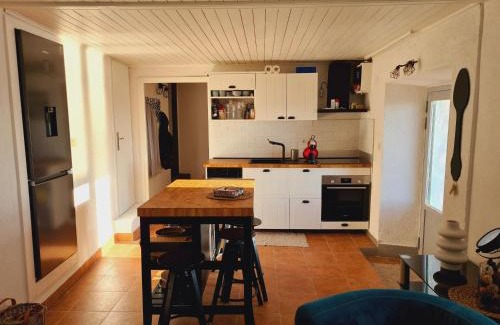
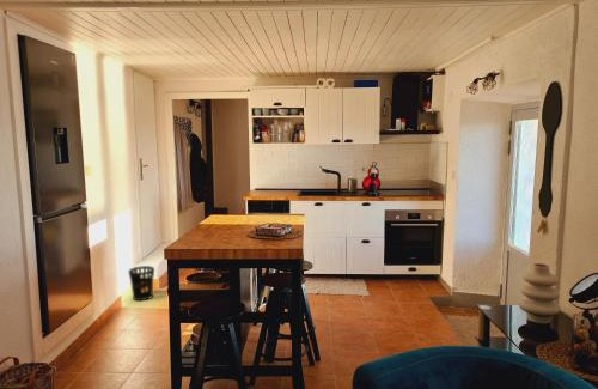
+ wastebasket [128,265,155,302]
